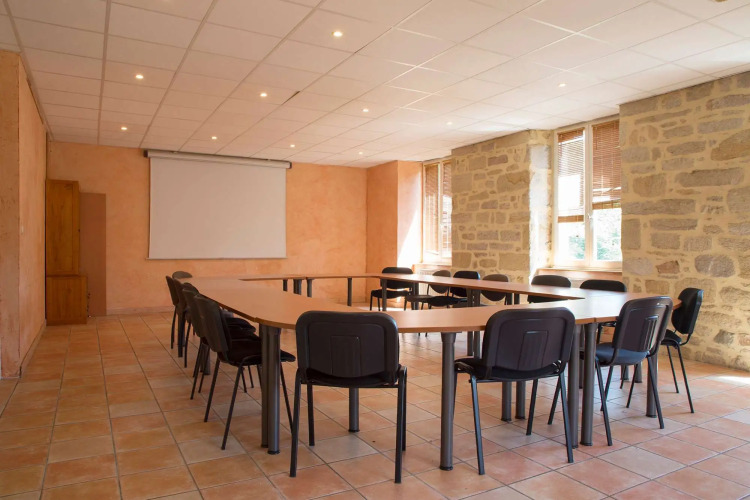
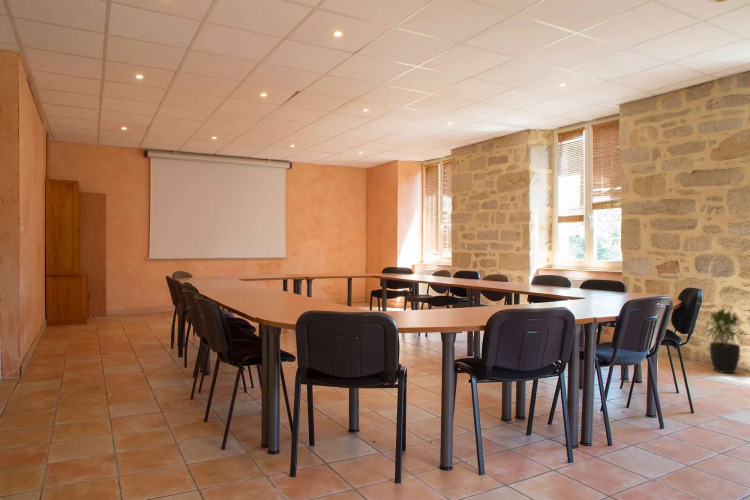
+ potted plant [701,307,746,374]
